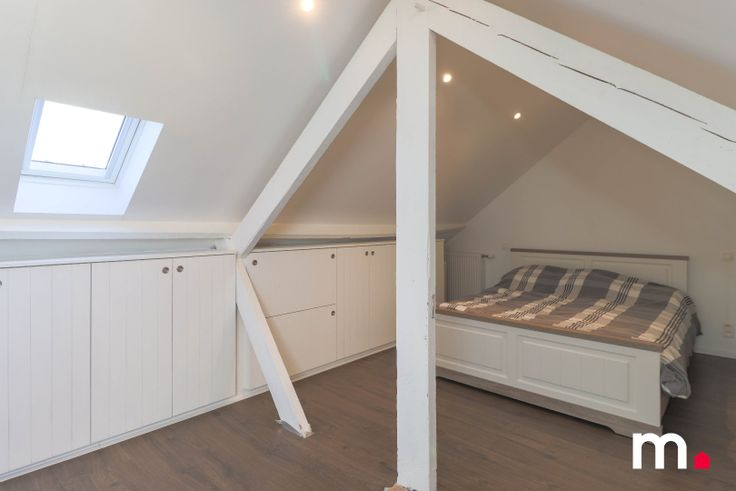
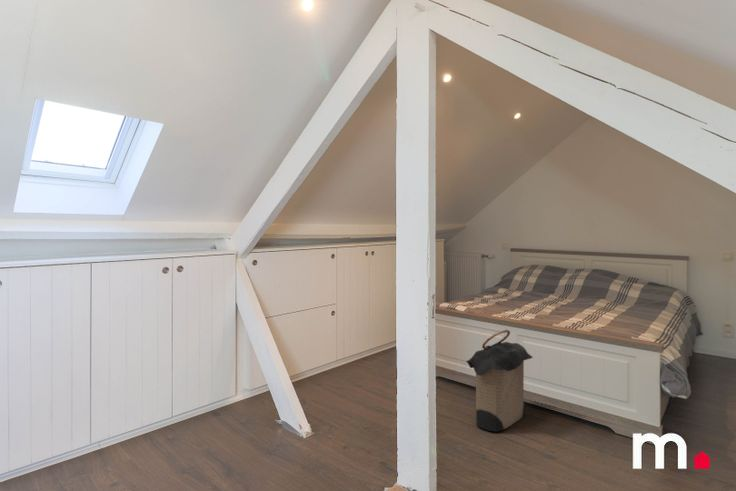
+ laundry hamper [465,329,534,432]
